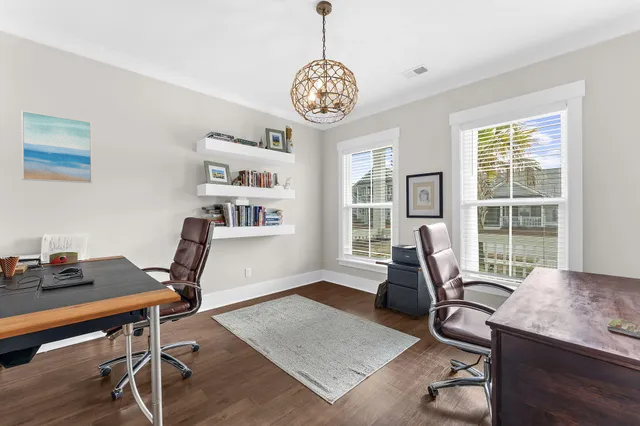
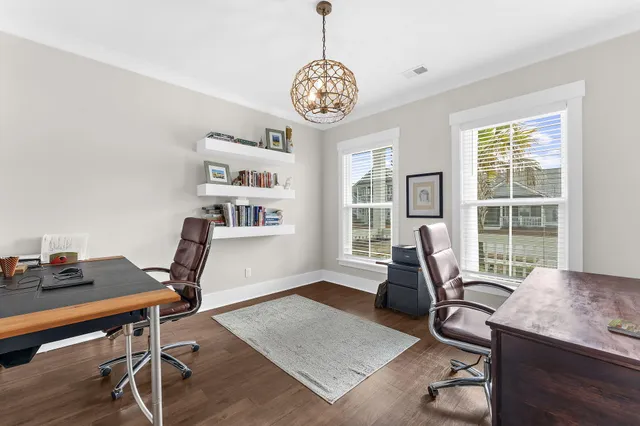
- wall art [20,109,93,184]
